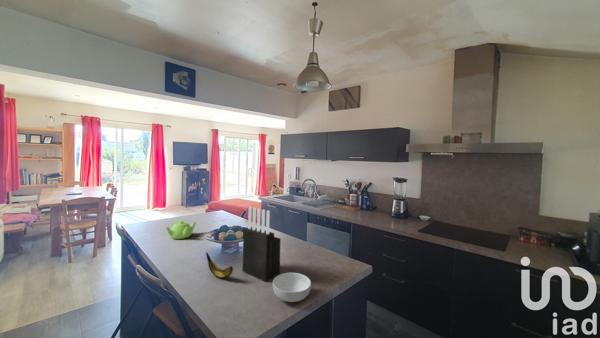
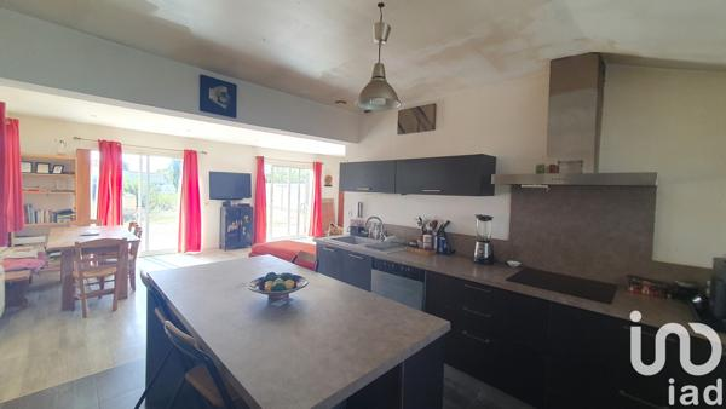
- banana [205,251,234,279]
- cereal bowl [272,272,312,303]
- knife block [242,206,282,283]
- teapot [165,220,197,240]
